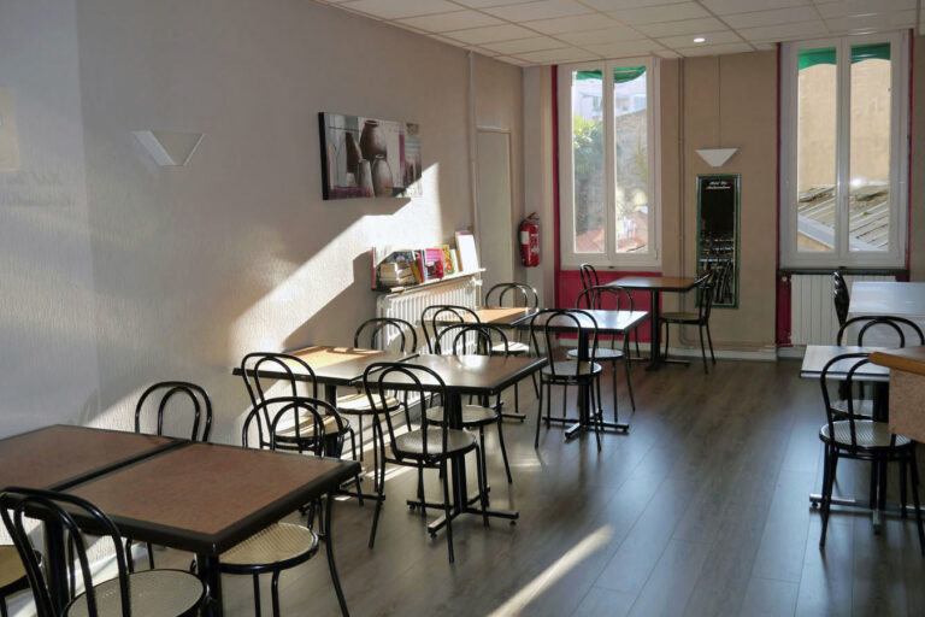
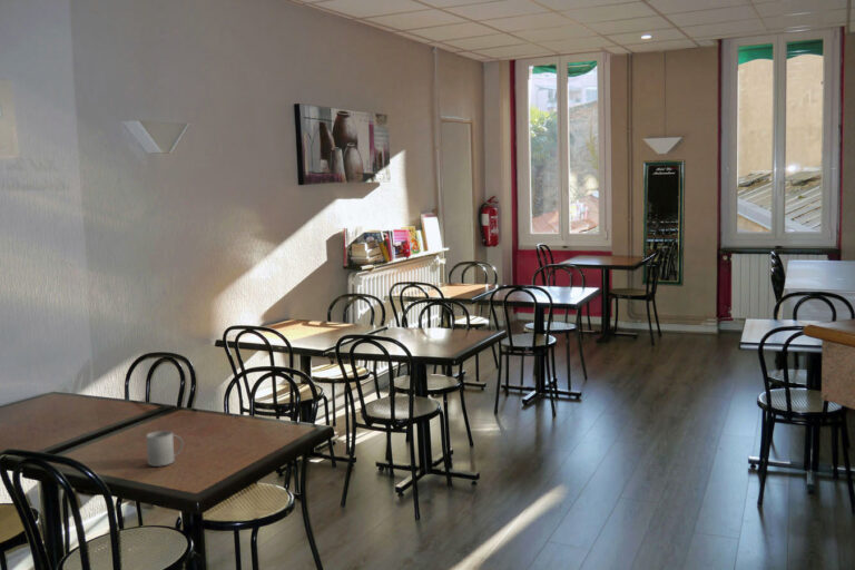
+ mug [145,430,184,468]
